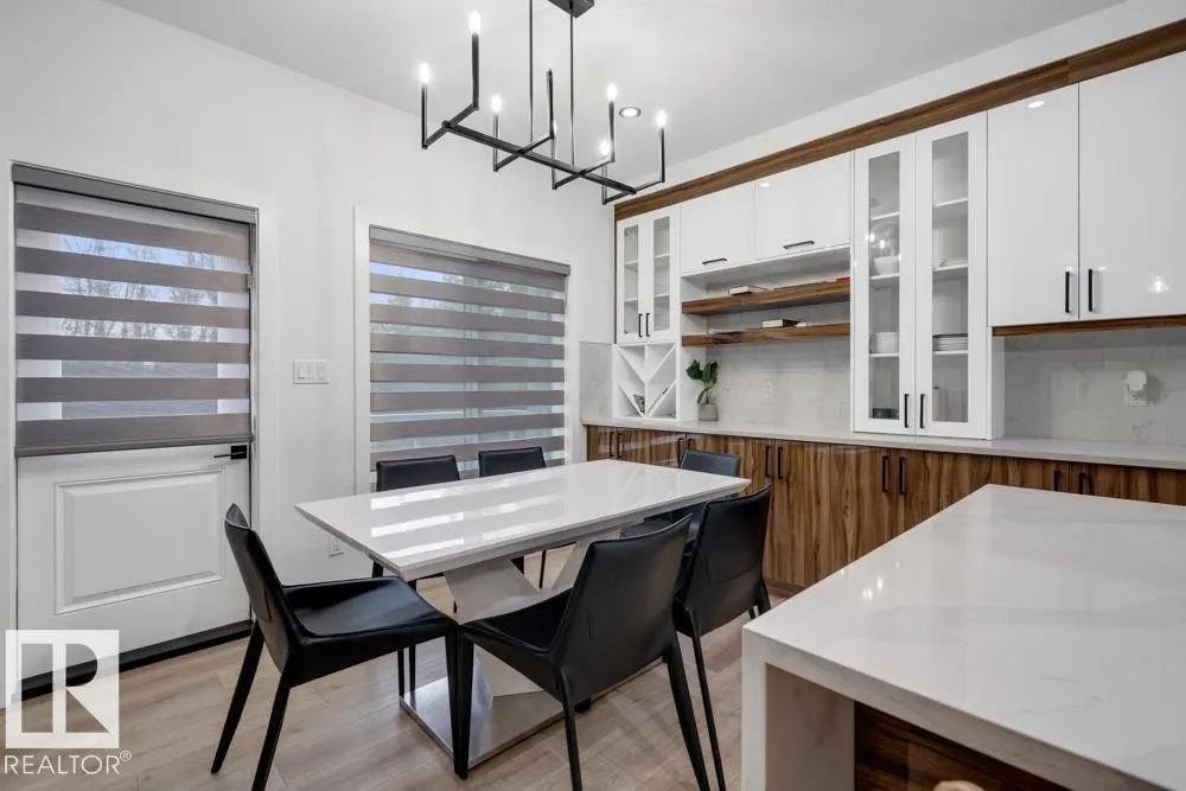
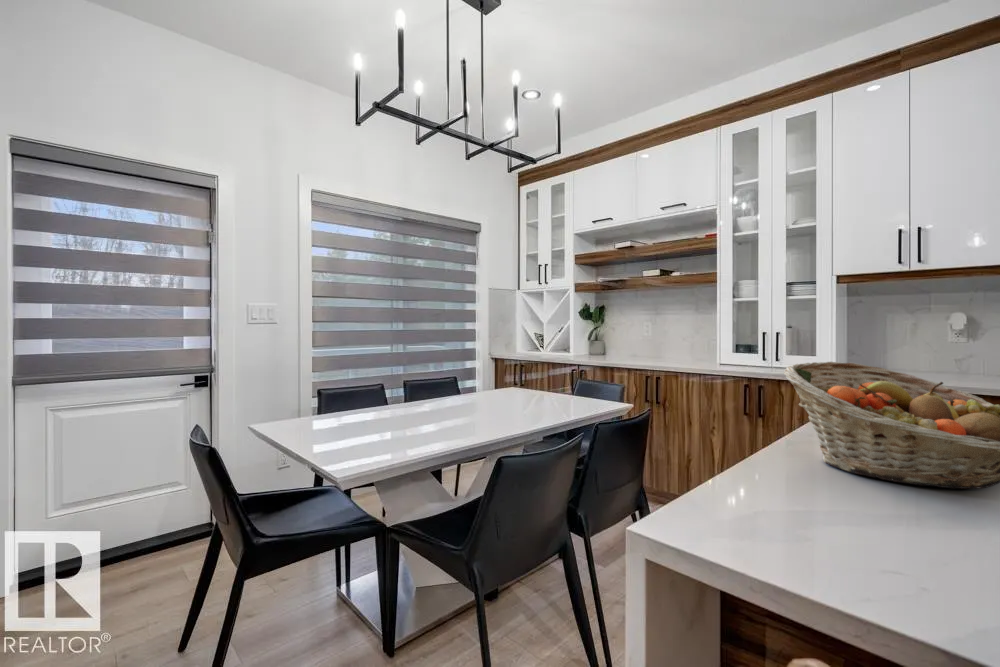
+ fruit basket [783,361,1000,490]
